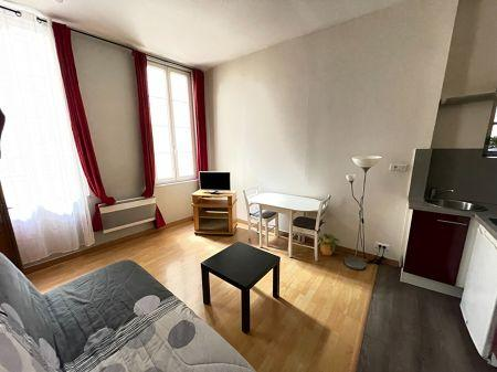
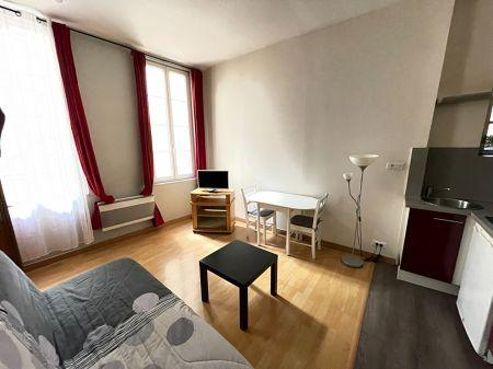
- potted plant [318,232,341,256]
